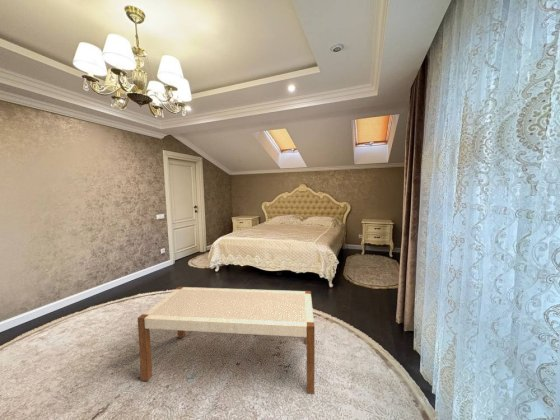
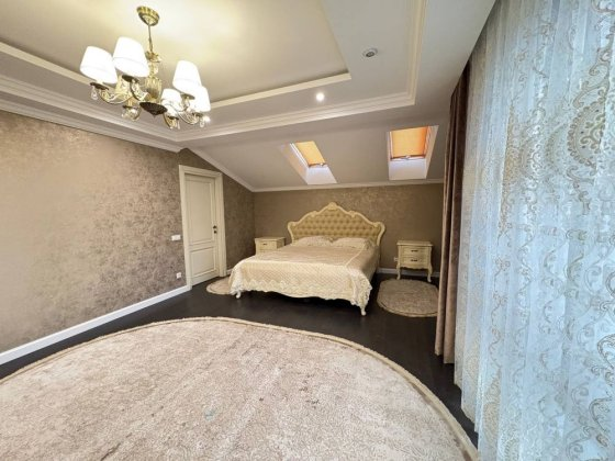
- bench [137,286,316,395]
